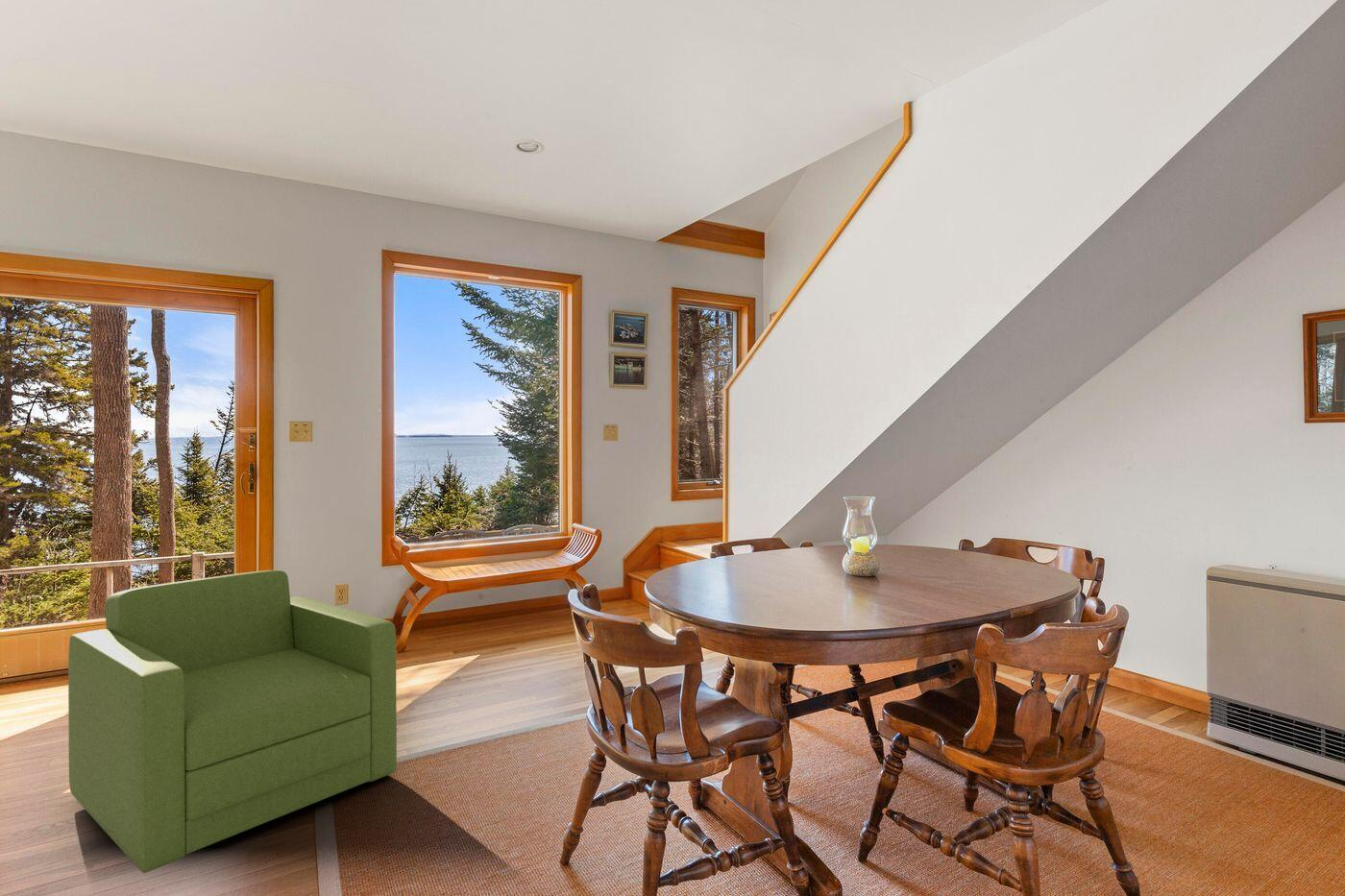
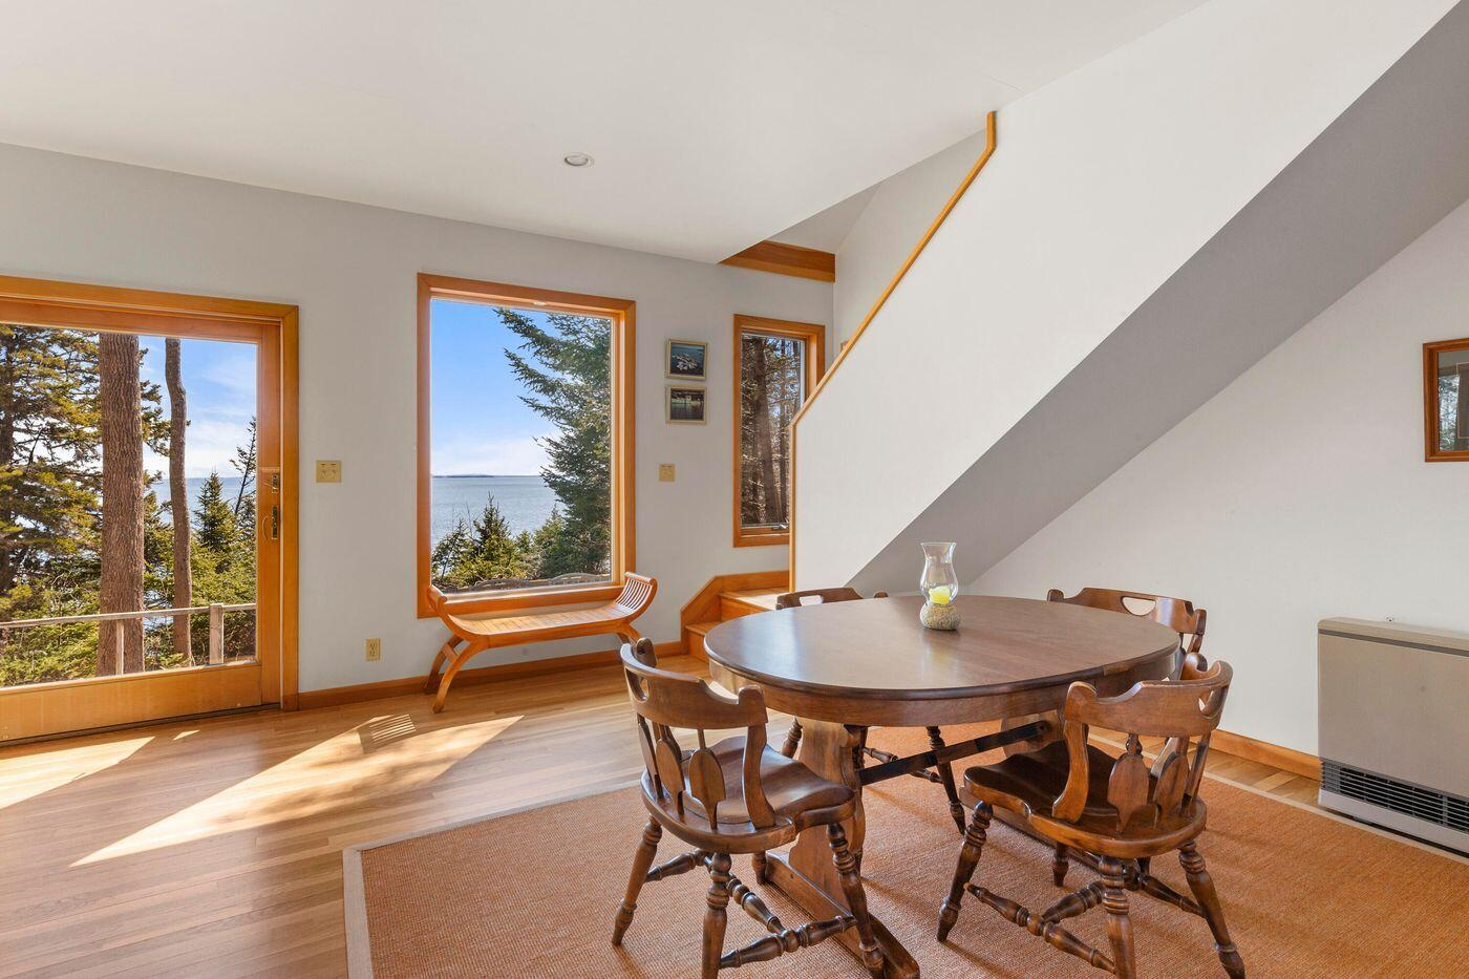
- armchair [67,569,398,874]
